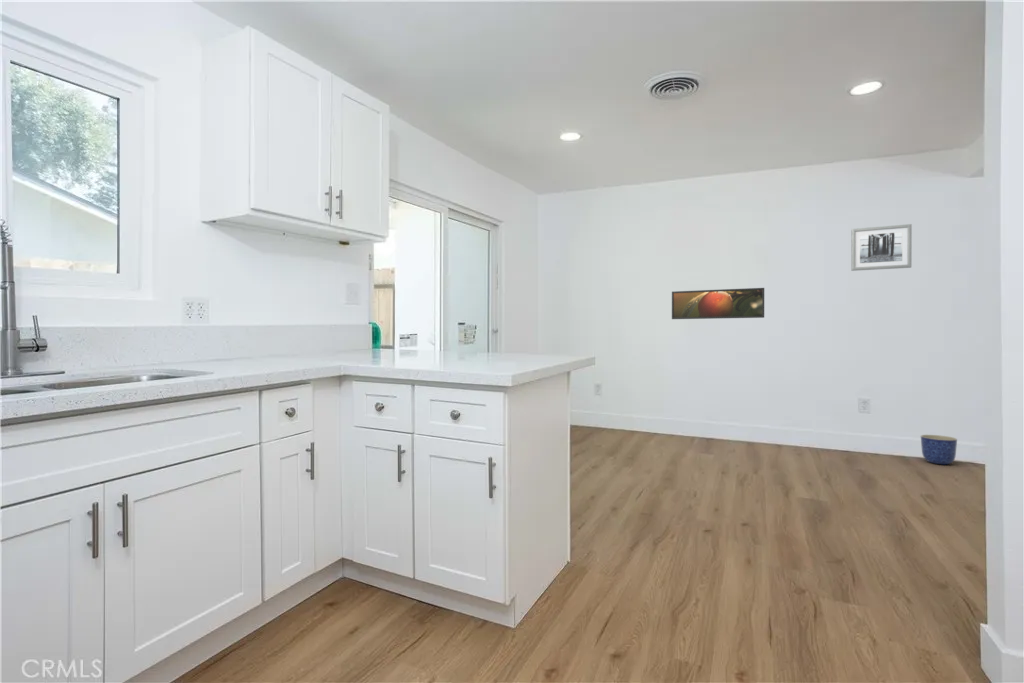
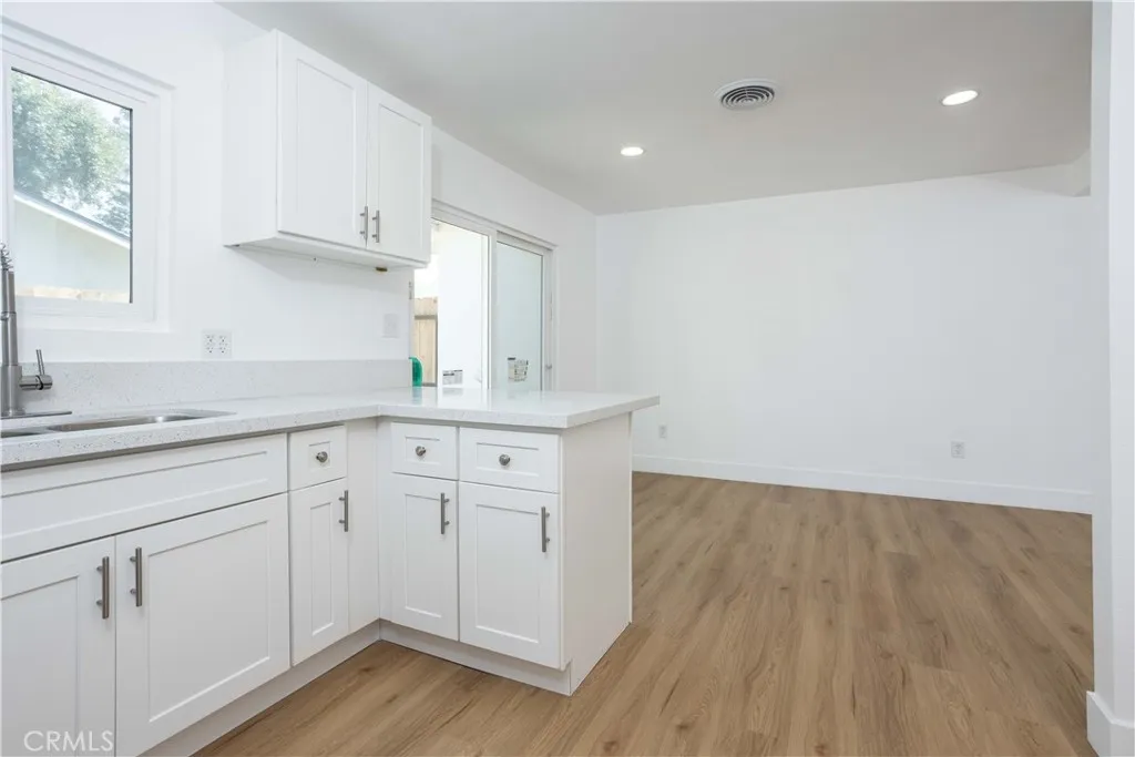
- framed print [671,287,765,320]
- wall art [850,223,913,272]
- planter [920,434,958,465]
